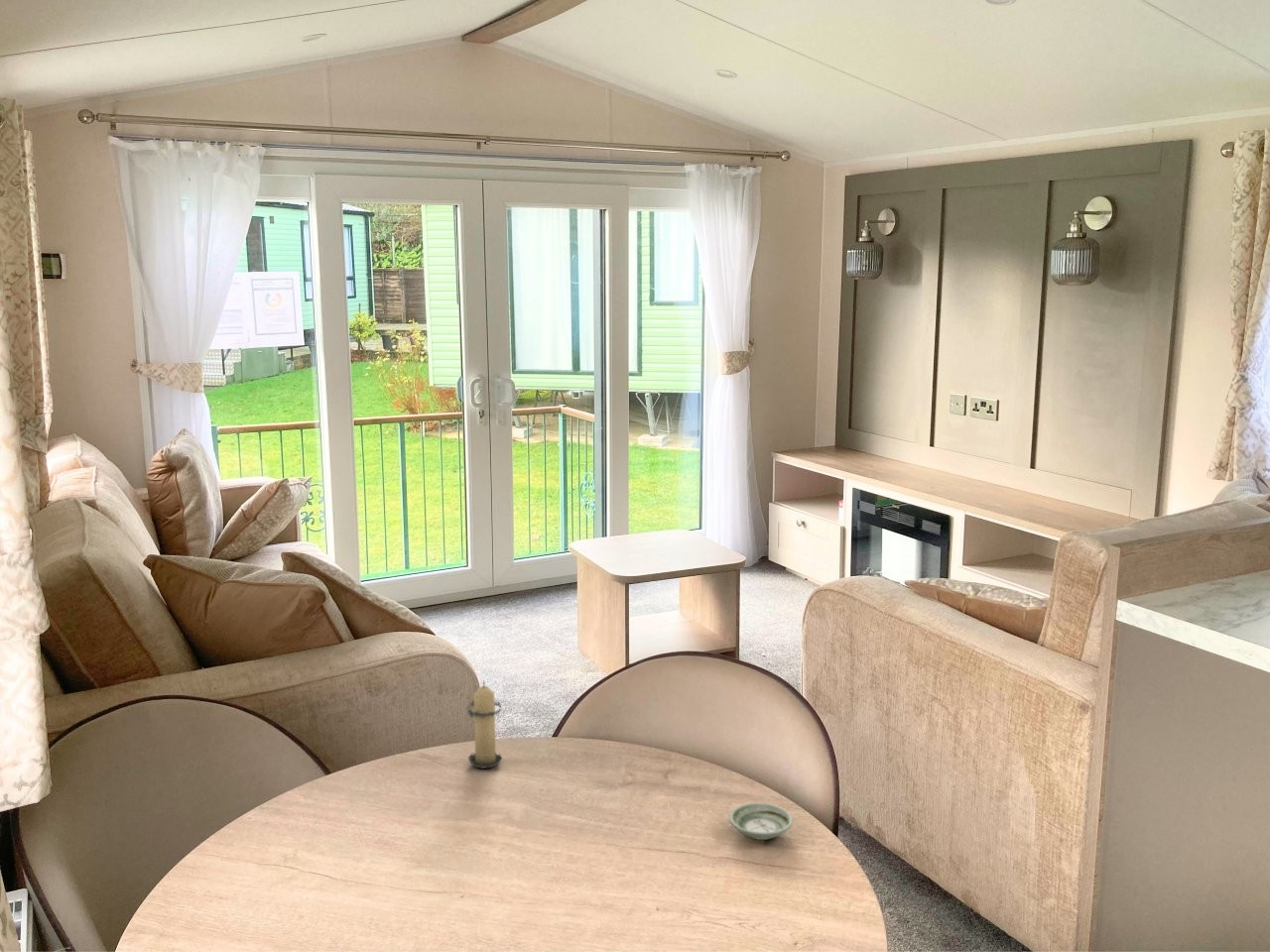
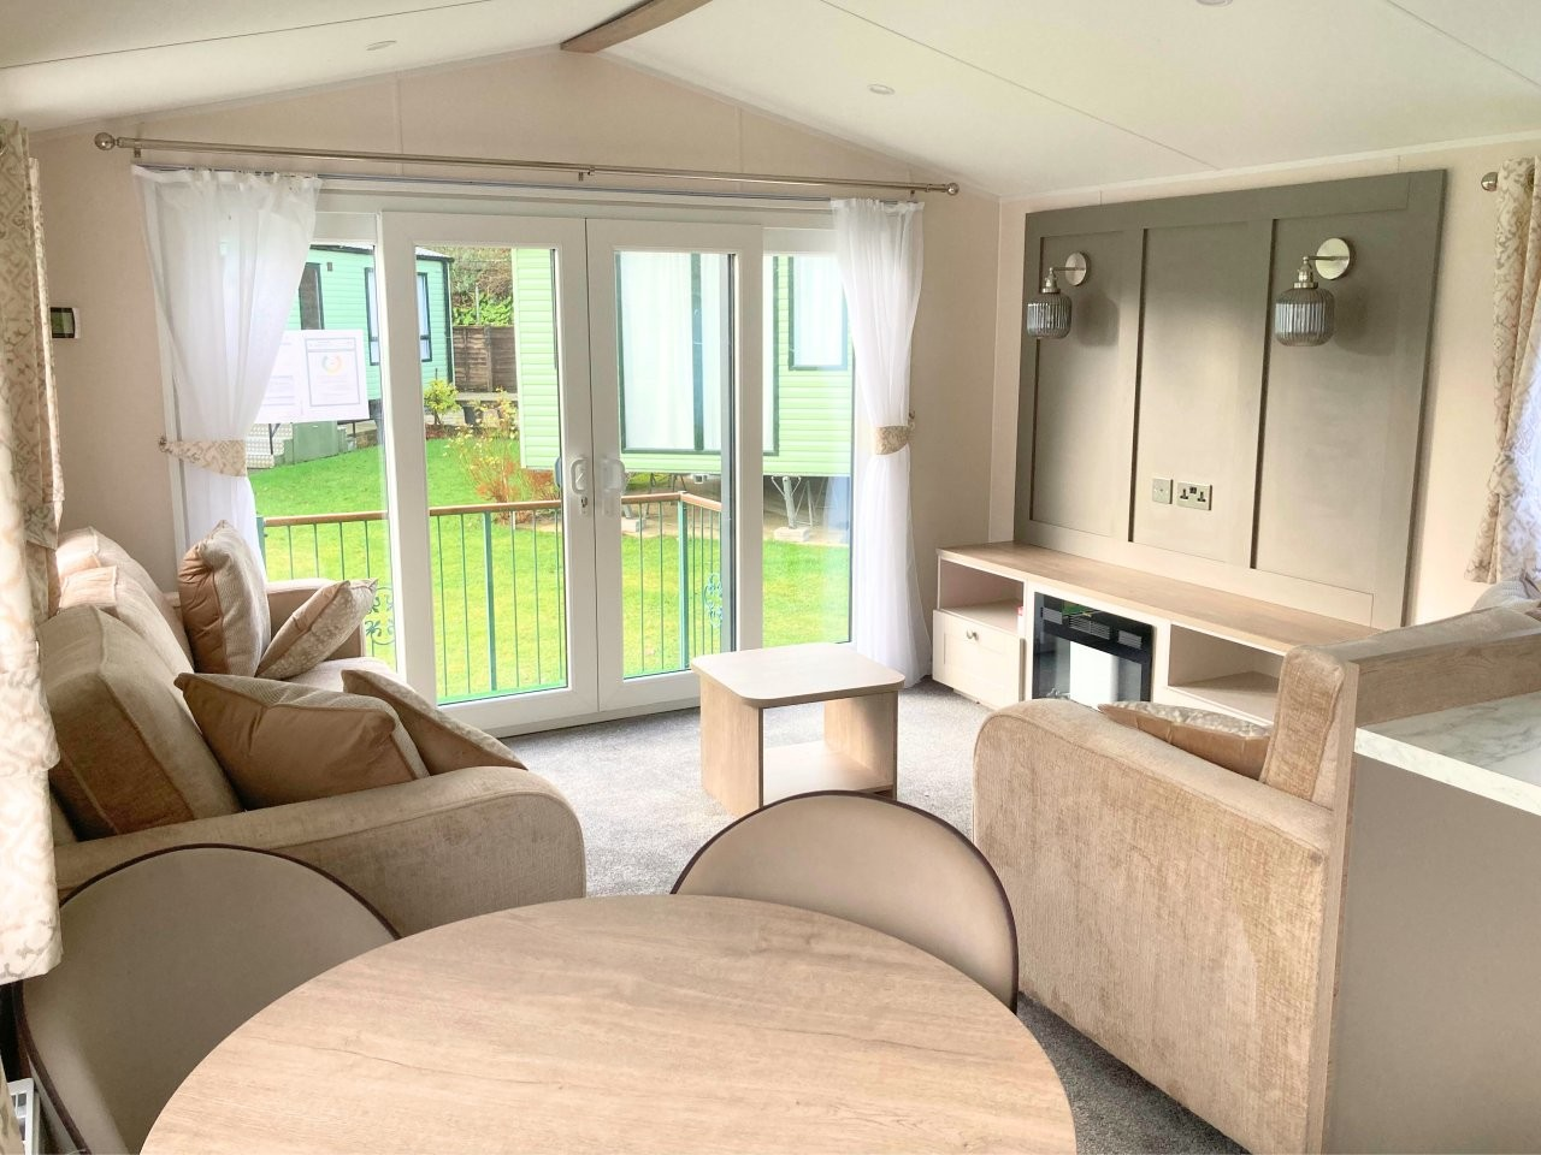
- candle [465,680,505,770]
- saucer [728,802,794,841]
